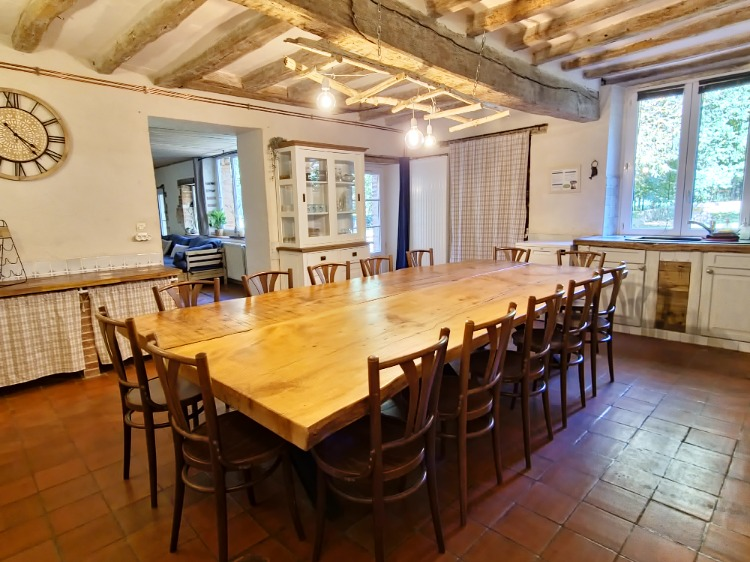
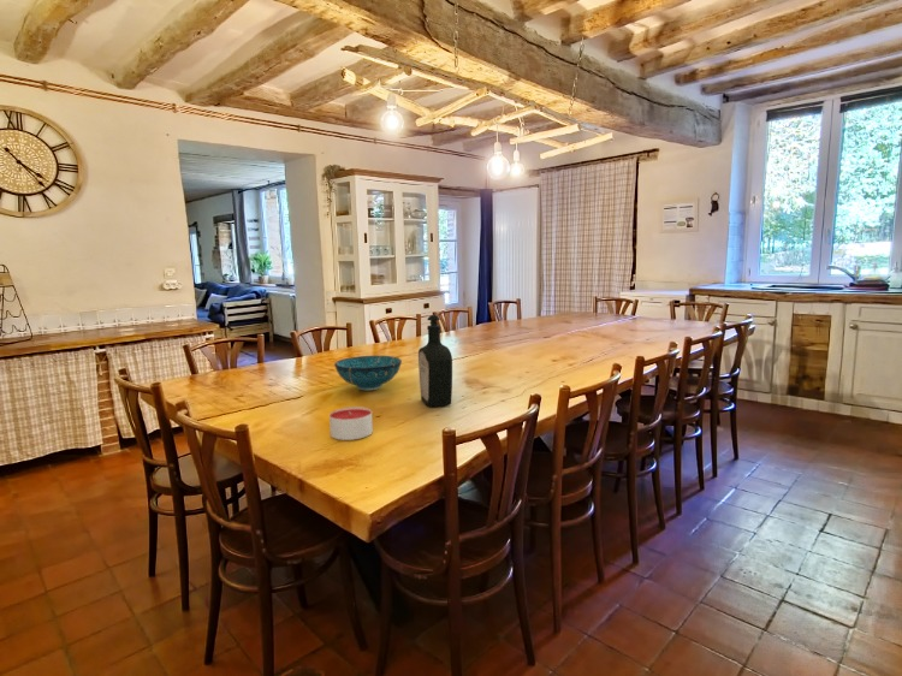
+ candle [328,405,374,441]
+ bottle [417,314,453,408]
+ decorative bowl [333,355,403,391]
